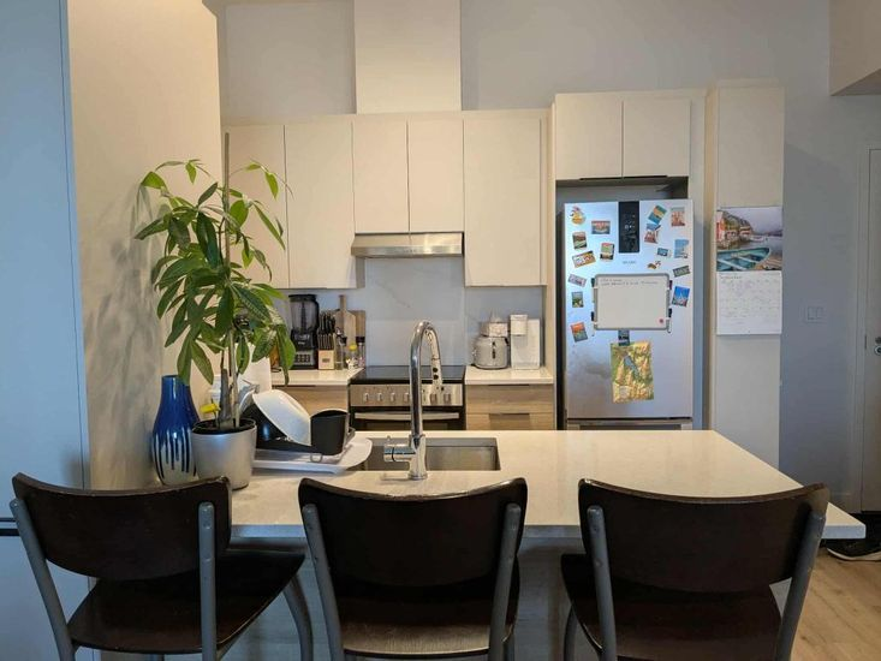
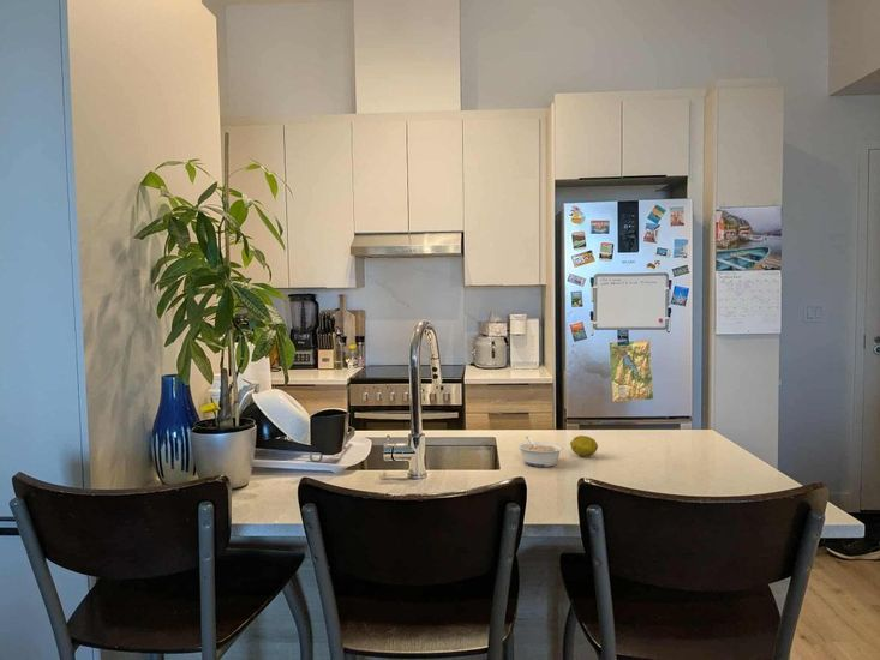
+ fruit [569,434,599,457]
+ legume [515,436,564,468]
